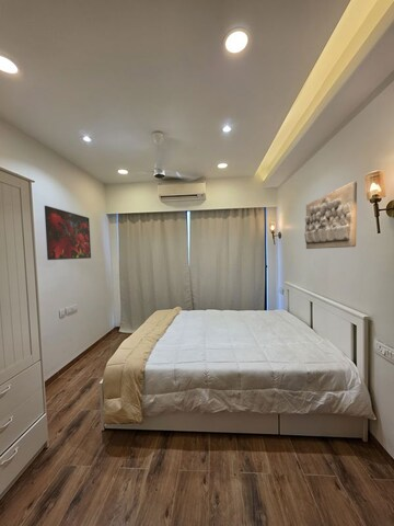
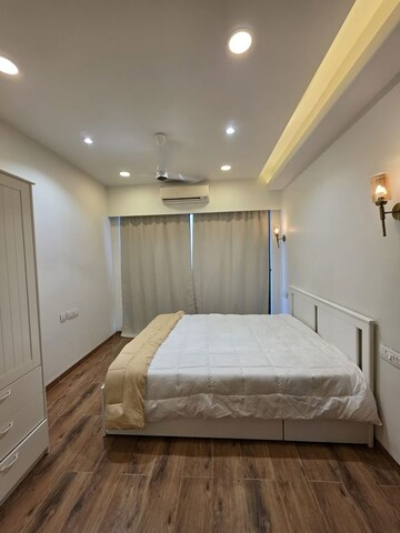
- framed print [44,205,92,261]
- relief panel [303,180,358,250]
